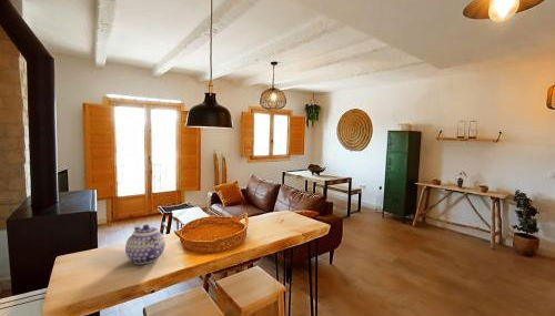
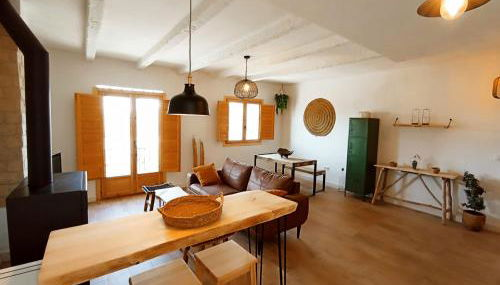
- teapot [124,224,167,265]
